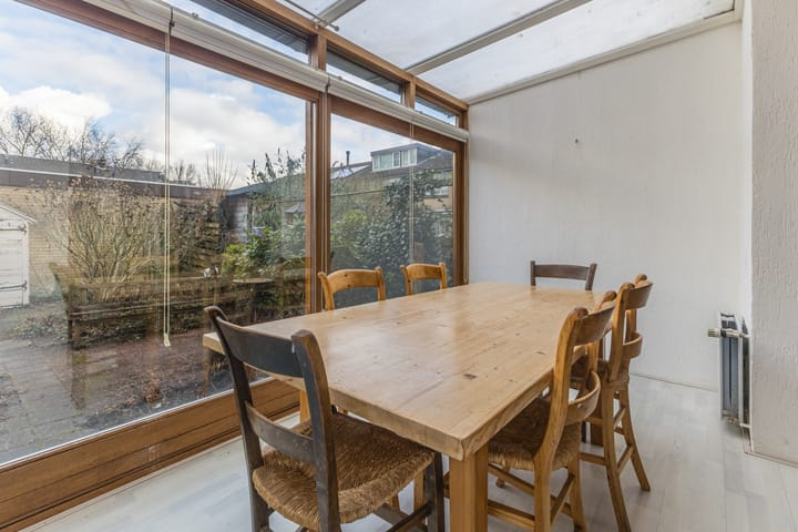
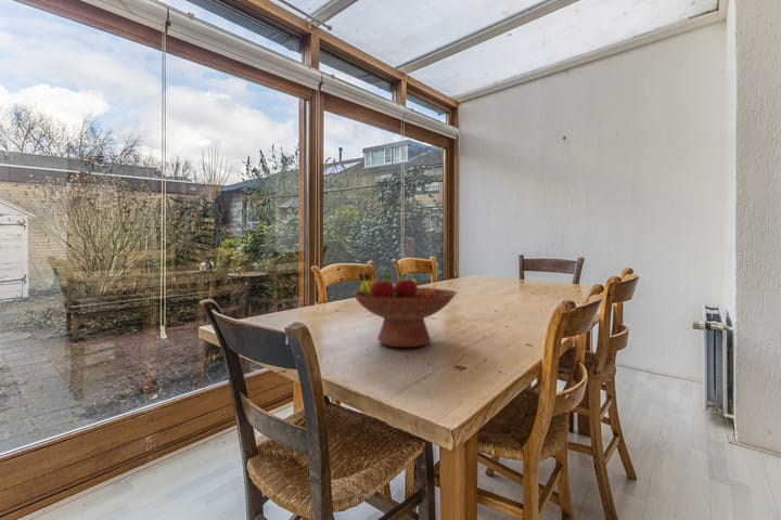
+ fruit bowl [350,272,458,348]
